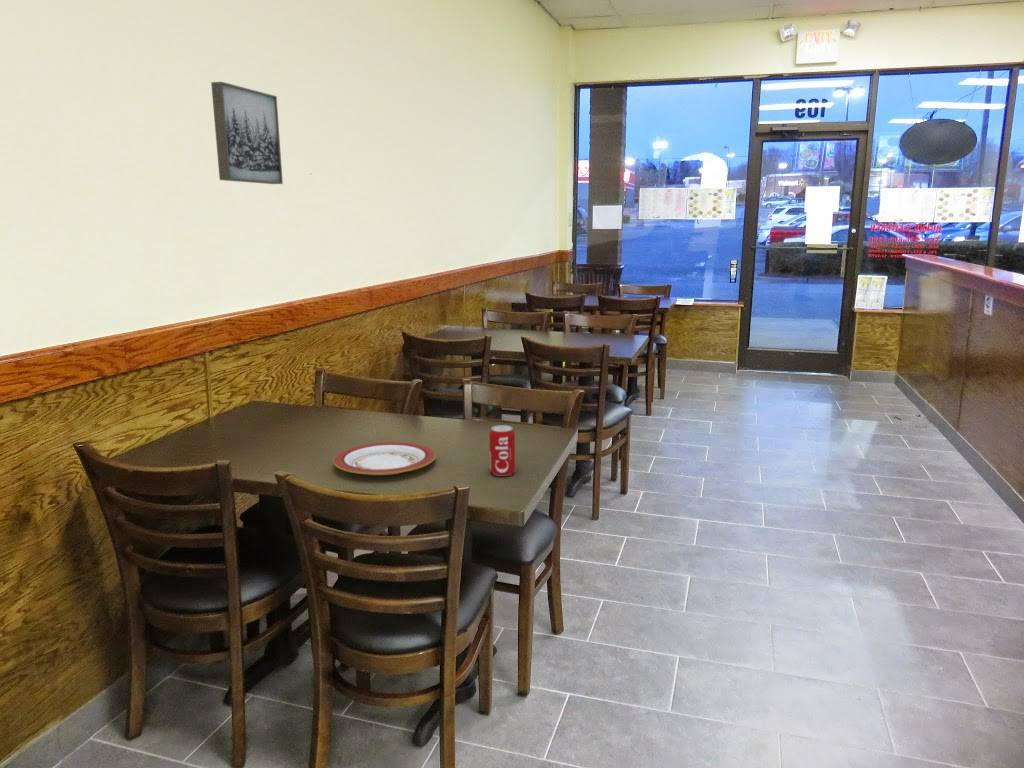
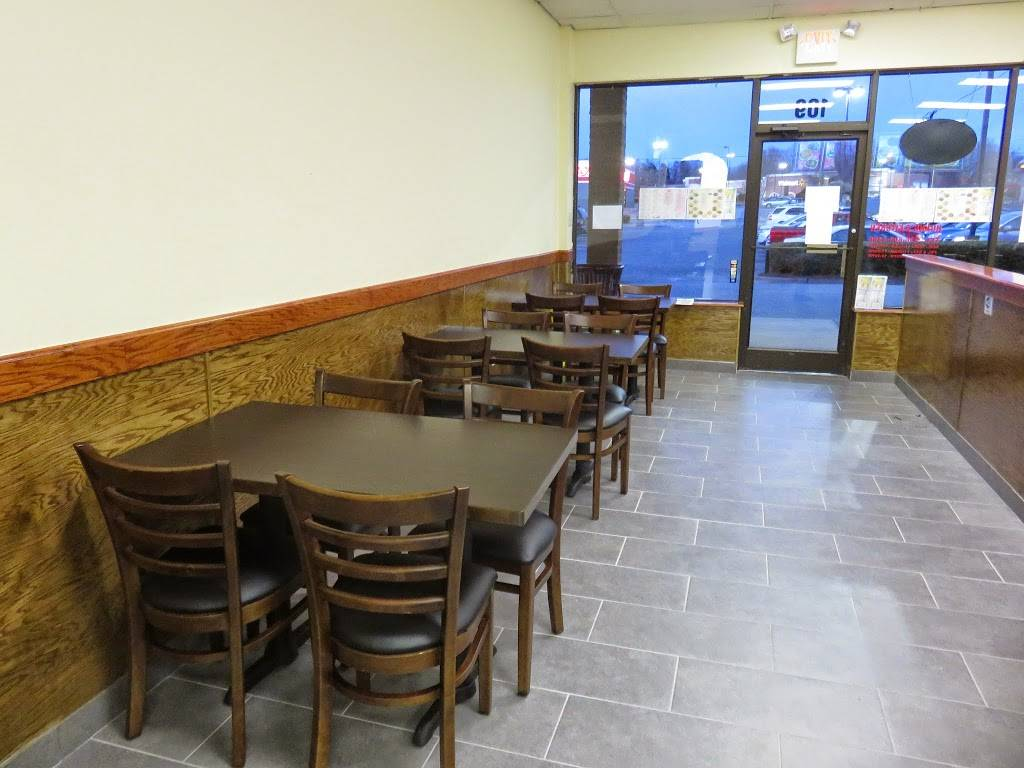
- plate [332,441,437,476]
- beverage can [488,424,516,477]
- wall art [210,81,284,185]
